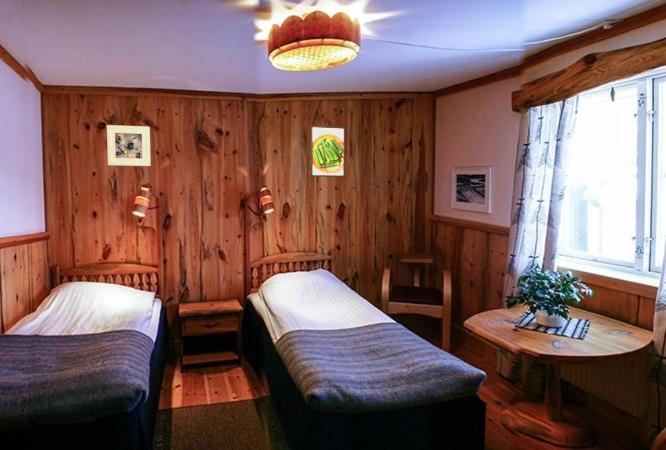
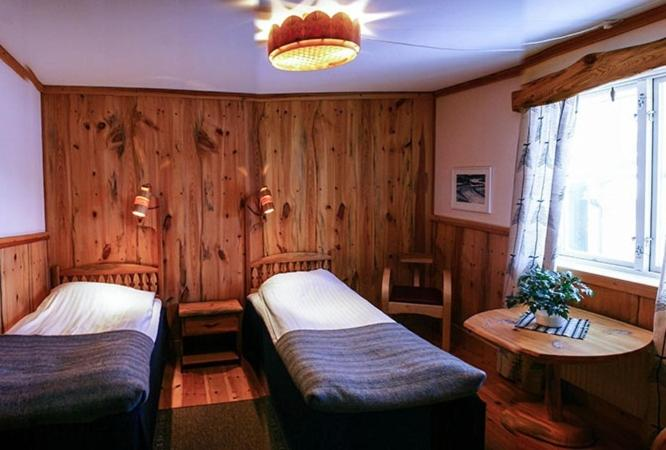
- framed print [310,125,346,178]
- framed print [106,124,152,167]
